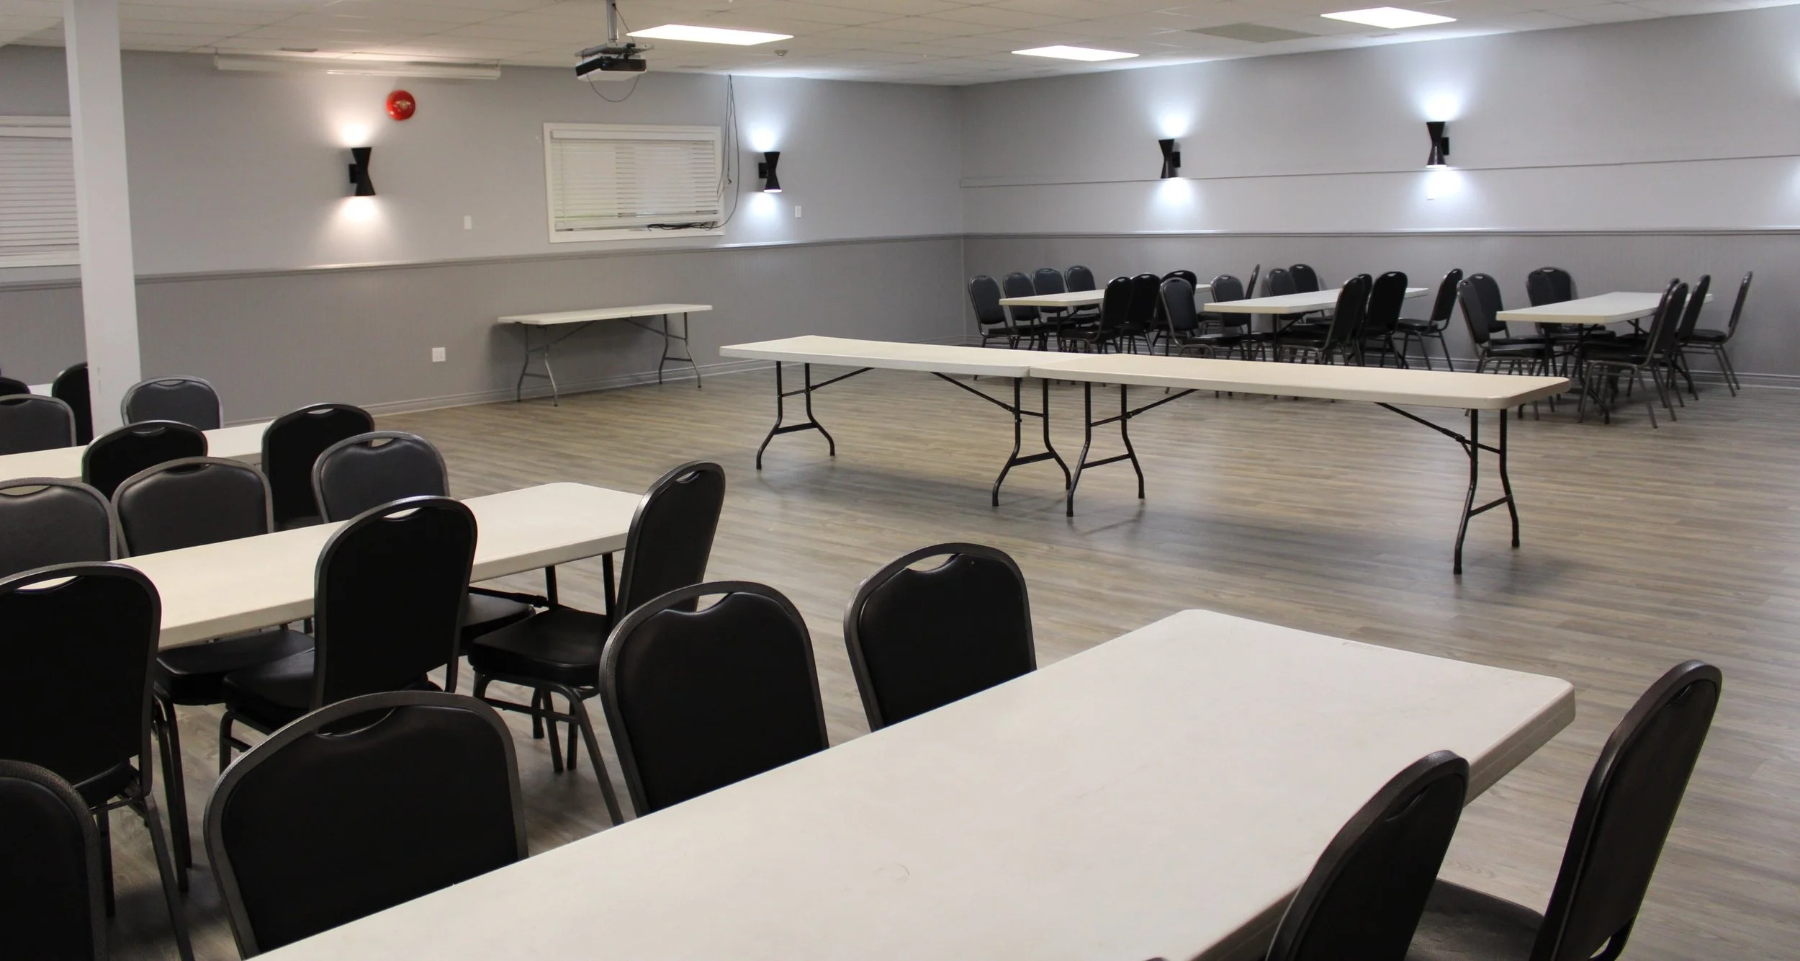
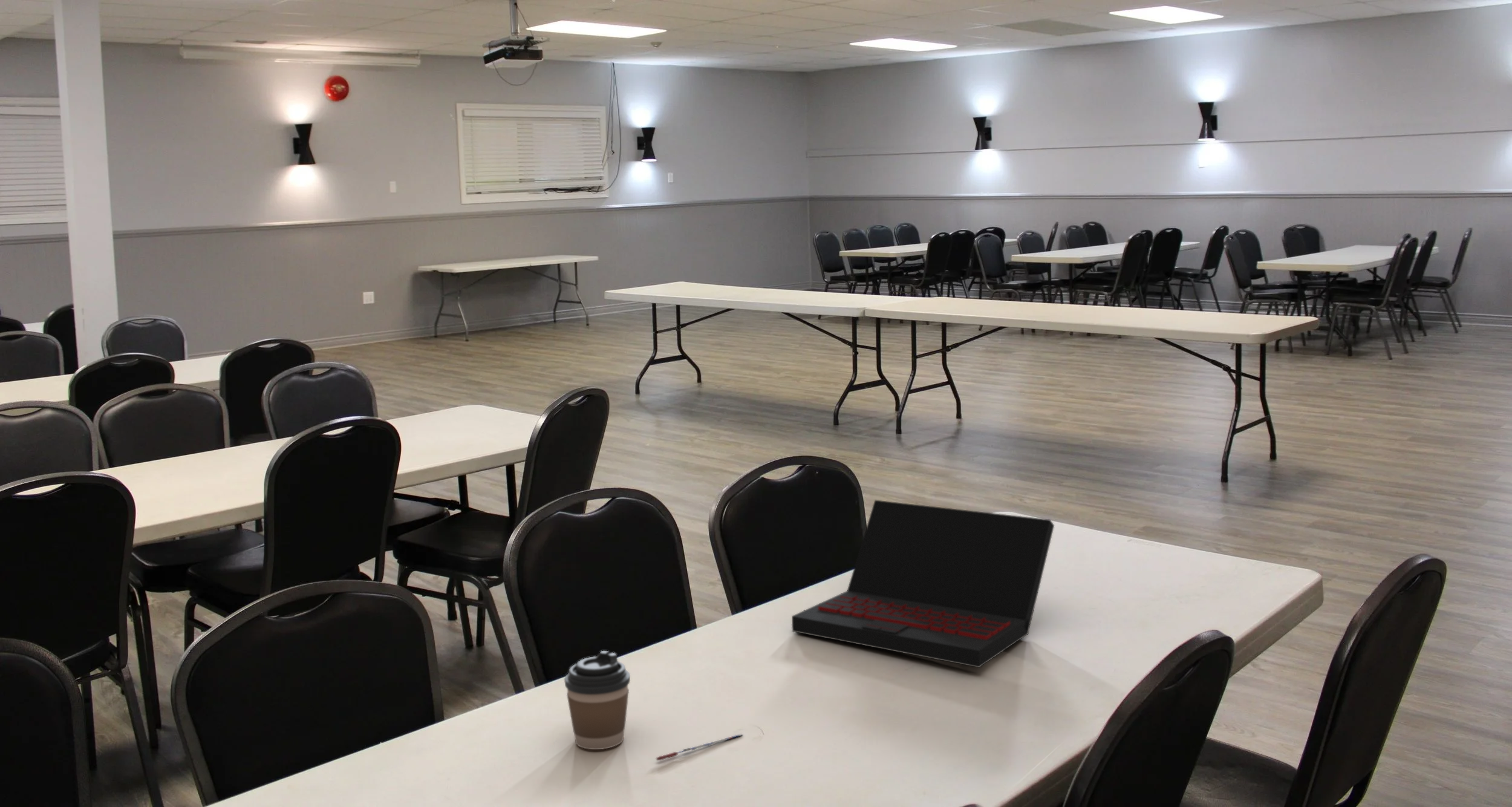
+ laptop [791,500,1055,668]
+ coffee cup [564,650,631,750]
+ pen [656,733,743,761]
